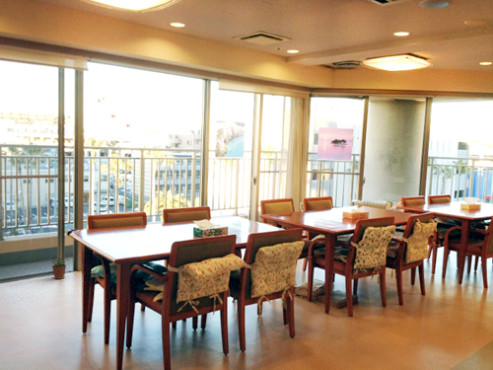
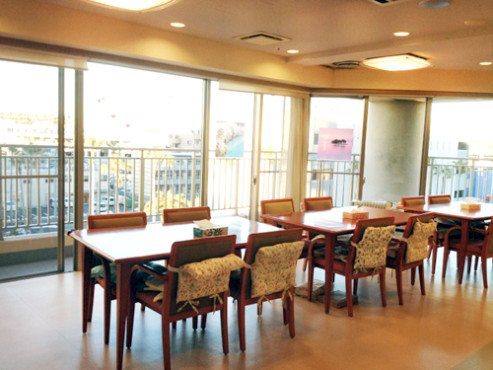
- potted plant [51,256,71,280]
